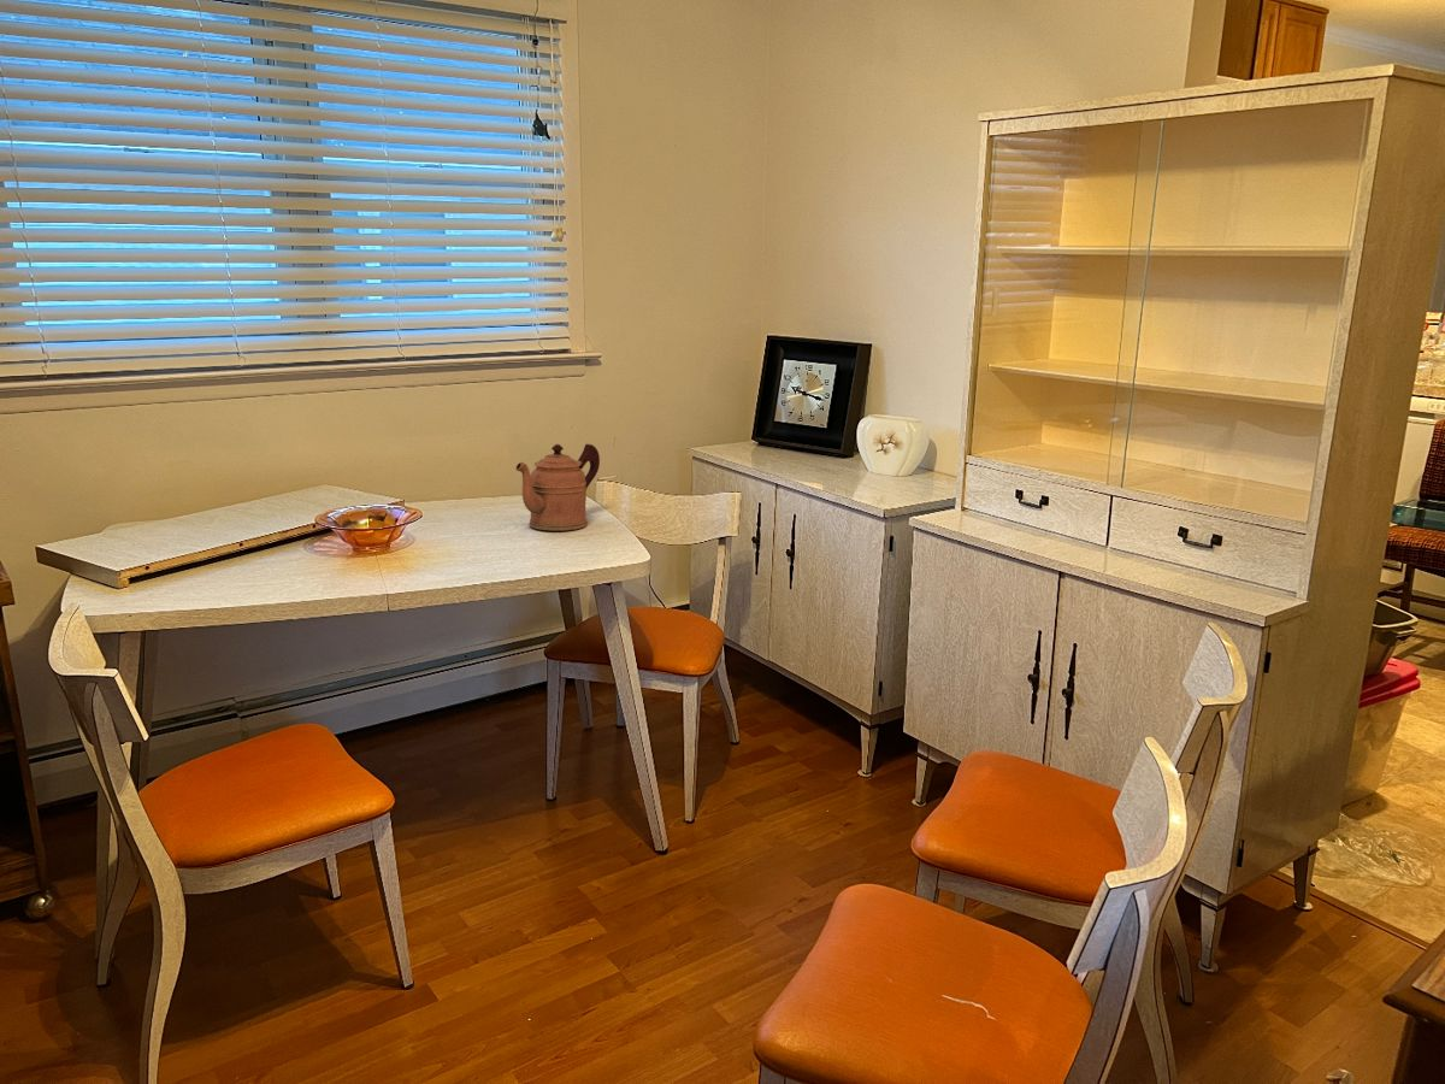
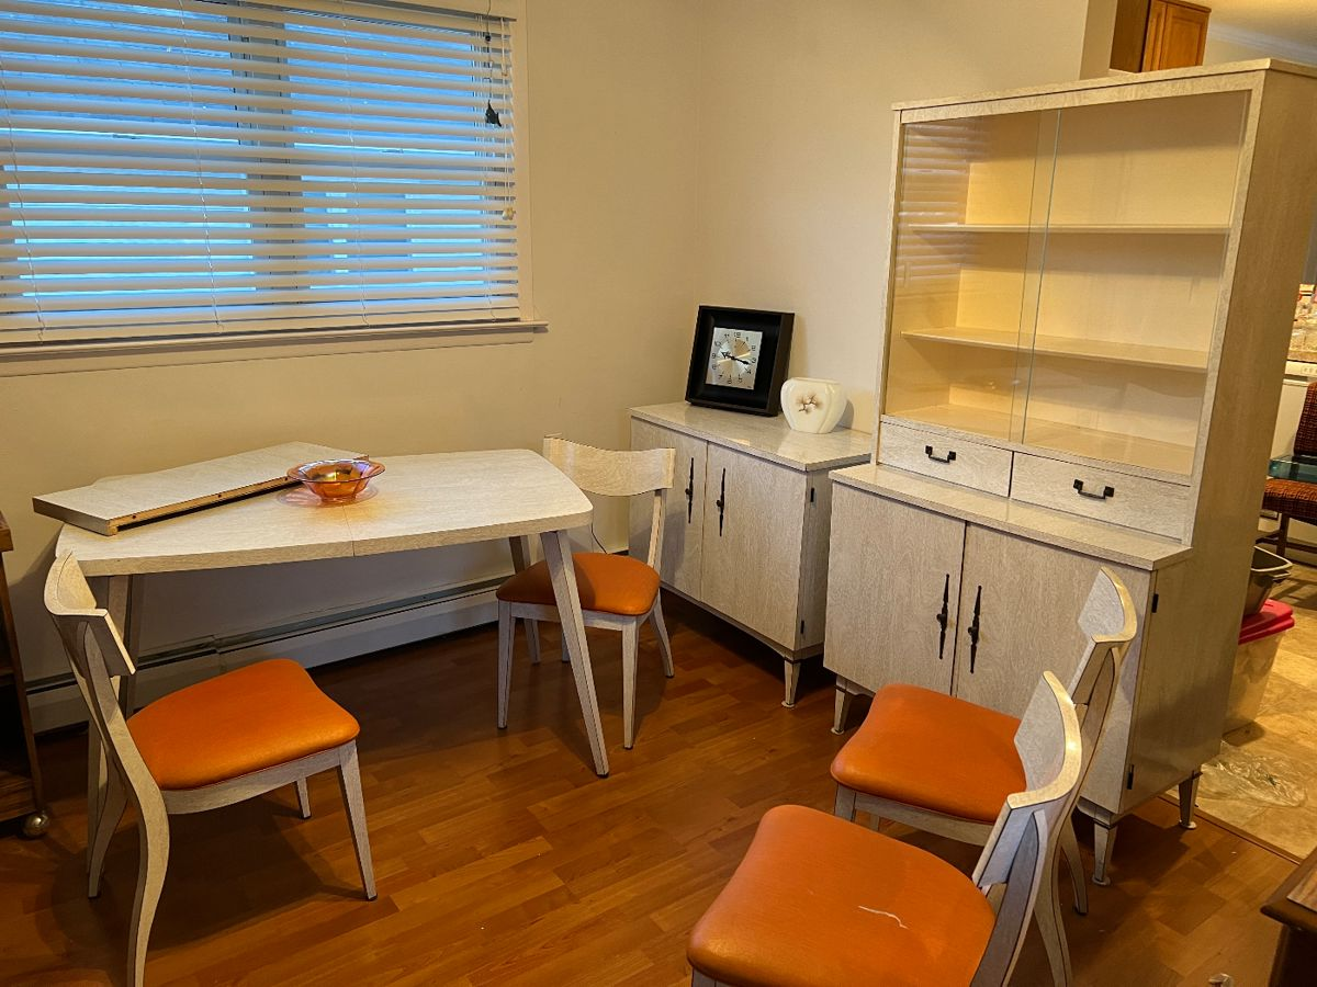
- coffeepot [514,442,601,531]
